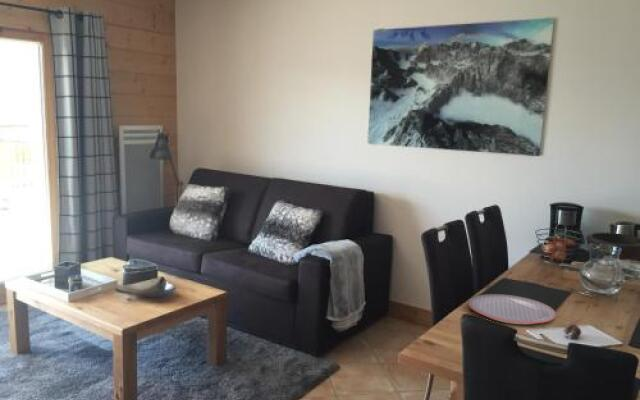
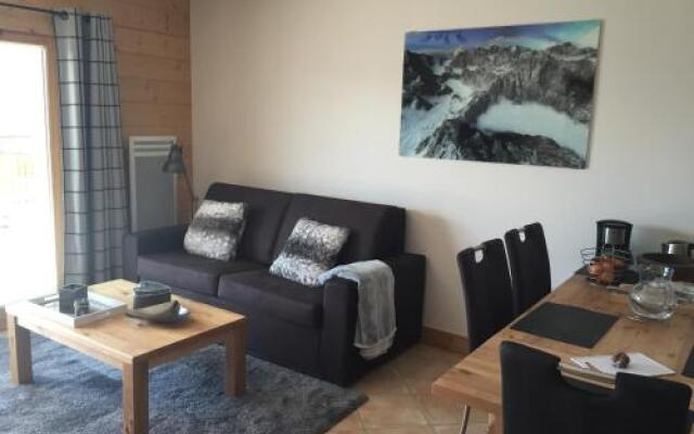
- plate [467,293,557,325]
